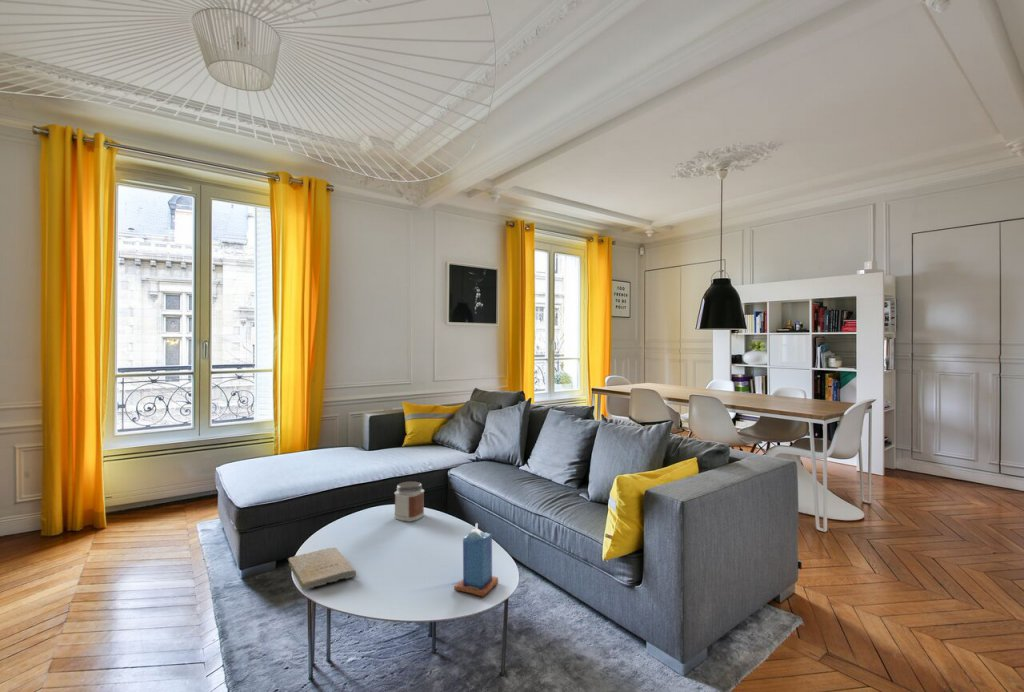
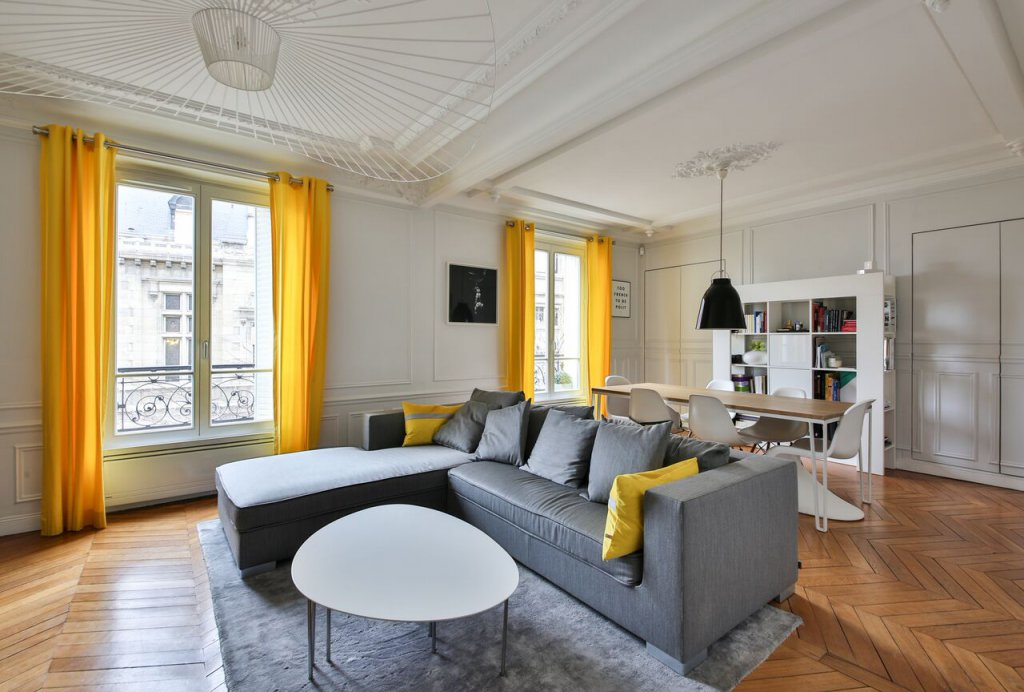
- jar [393,481,425,523]
- book [286,546,357,591]
- candle [453,522,499,598]
